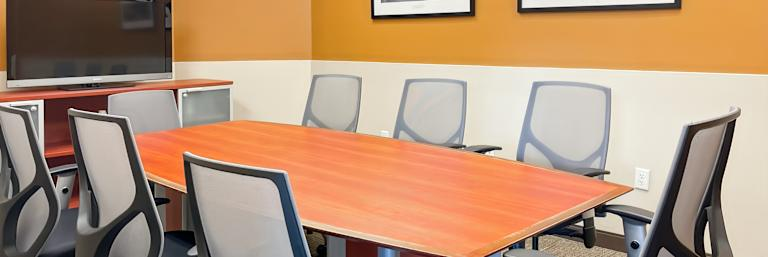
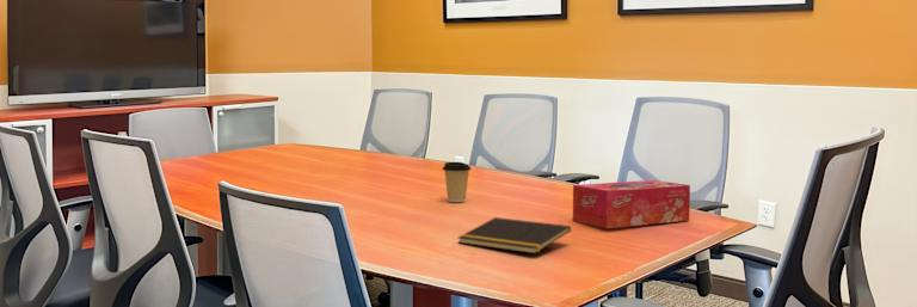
+ tissue box [572,179,691,229]
+ coffee cup [442,161,472,203]
+ notepad [457,216,572,254]
